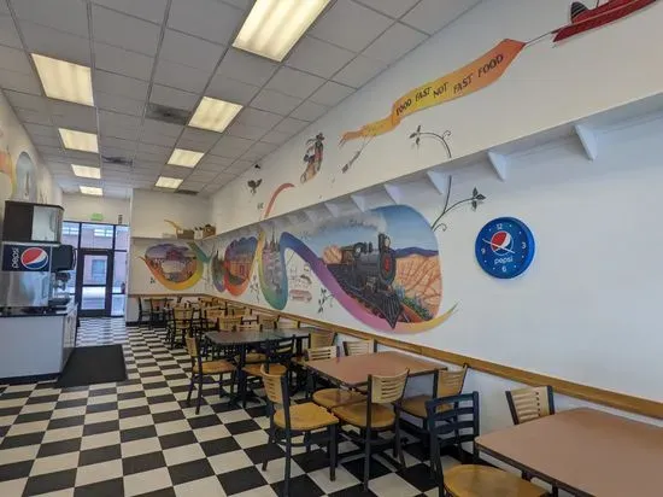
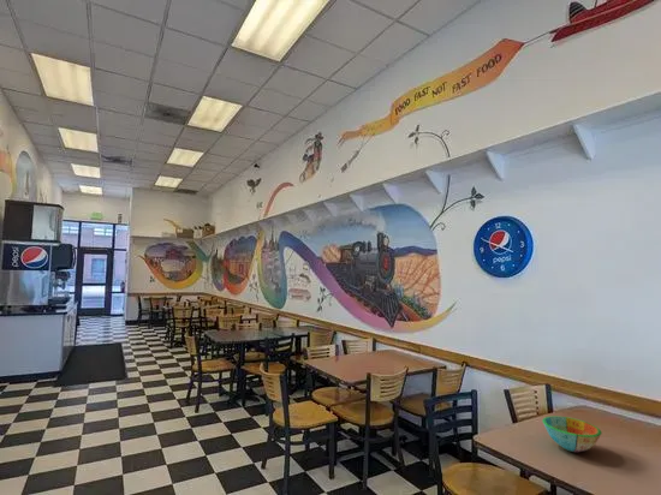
+ bowl [541,415,603,453]
